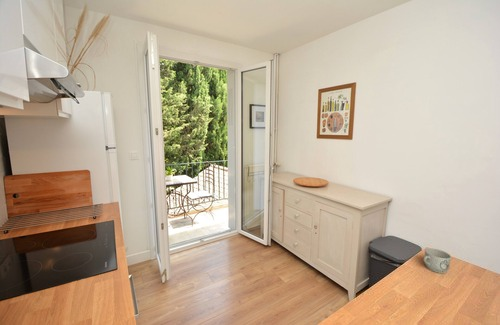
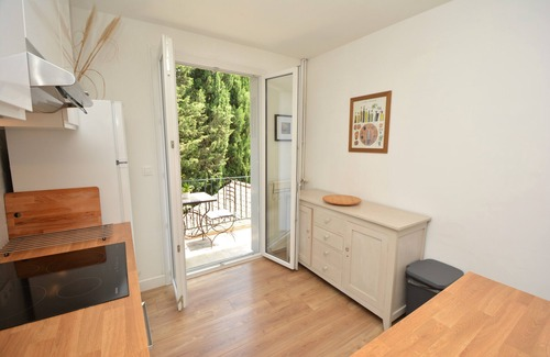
- mug [423,247,452,274]
